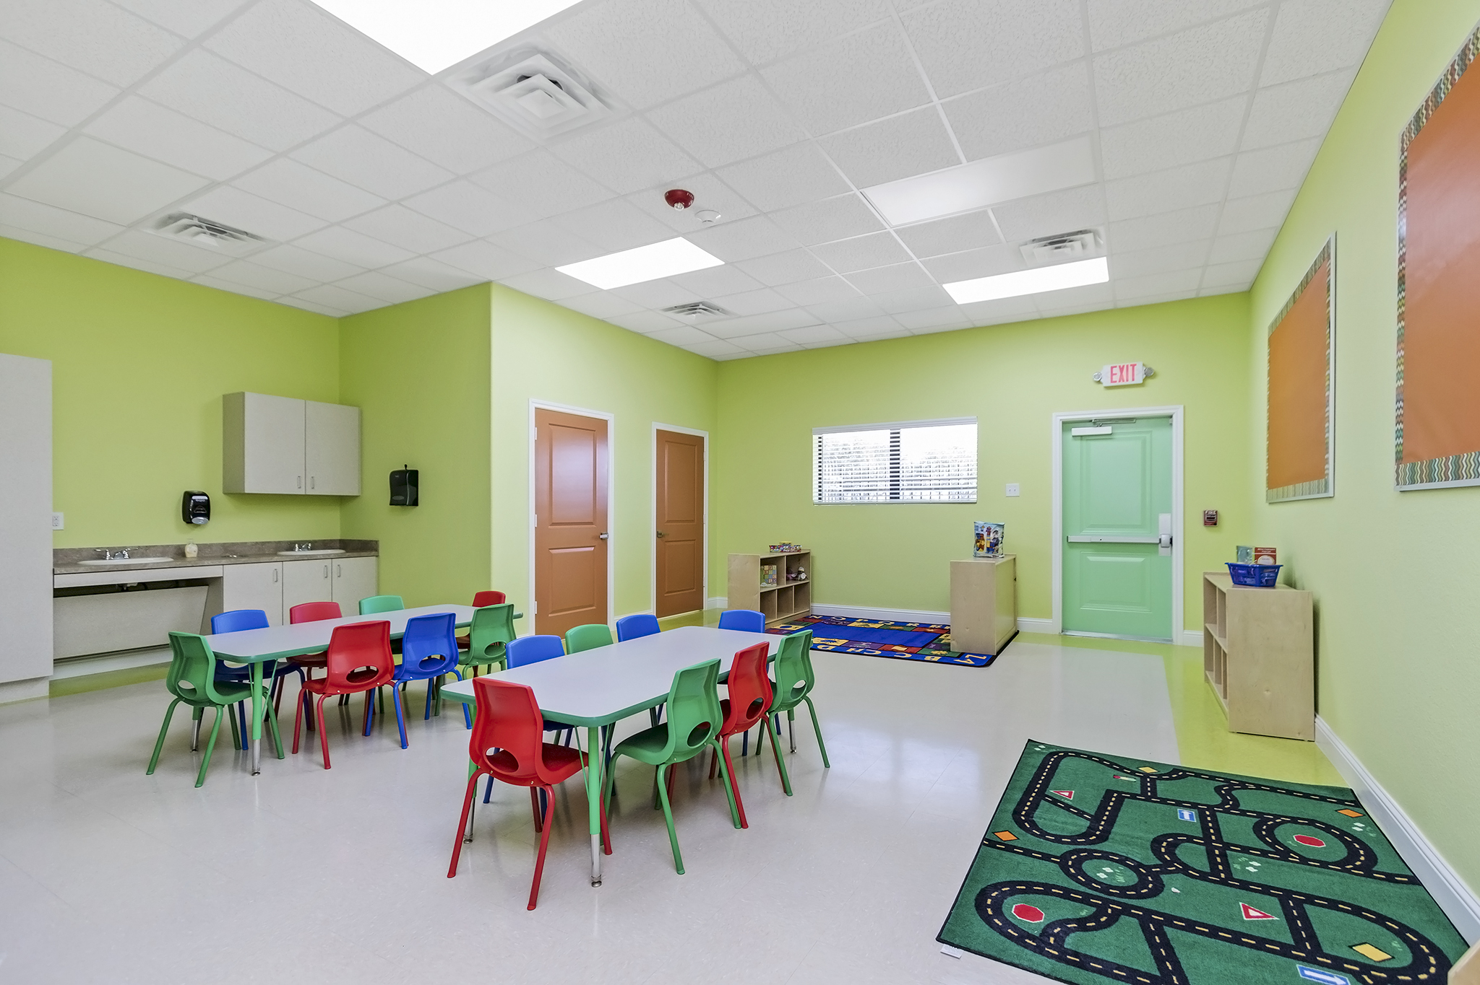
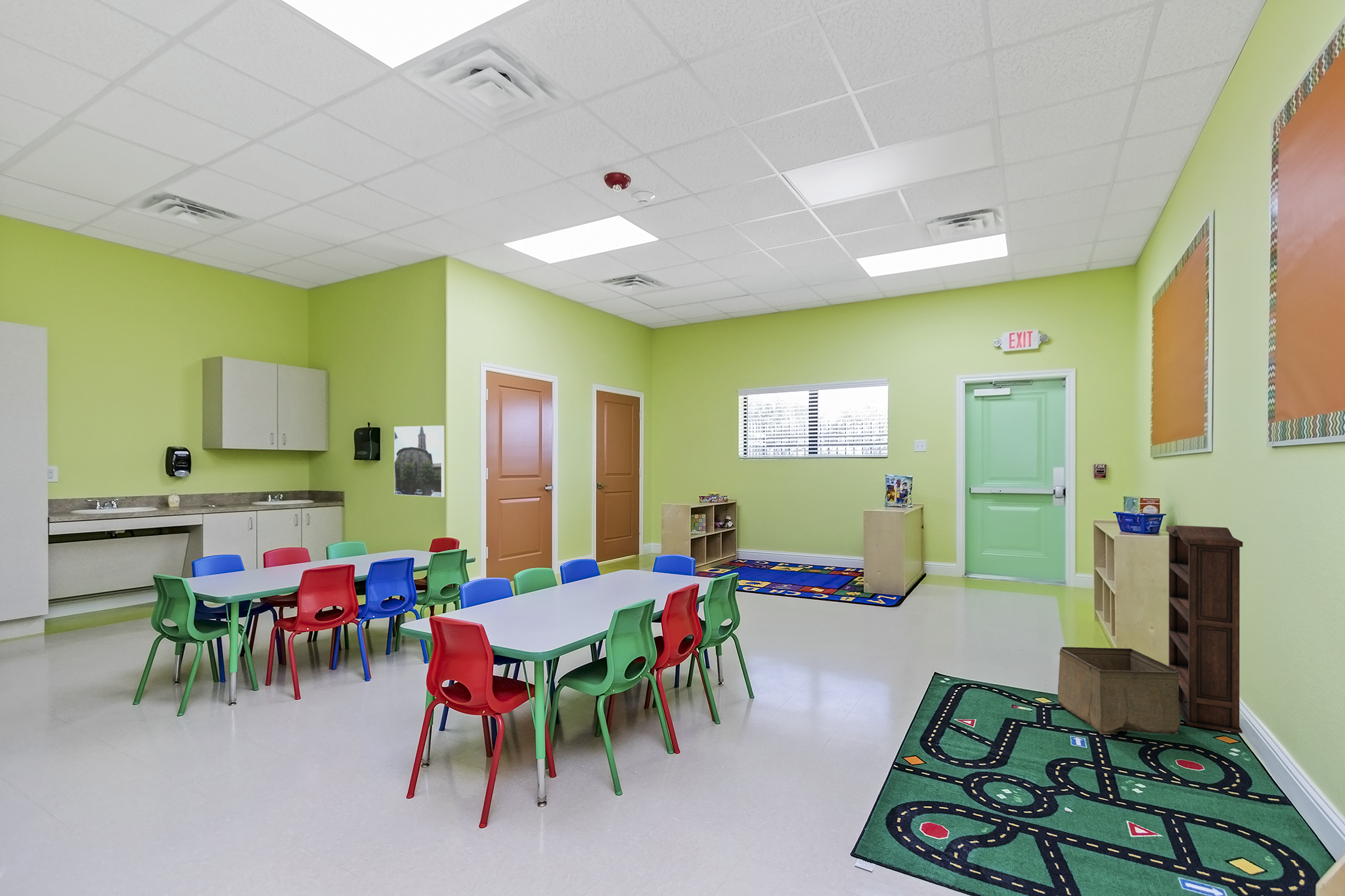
+ bookshelf [1166,524,1243,734]
+ storage bin [1057,647,1181,735]
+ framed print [393,425,445,498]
